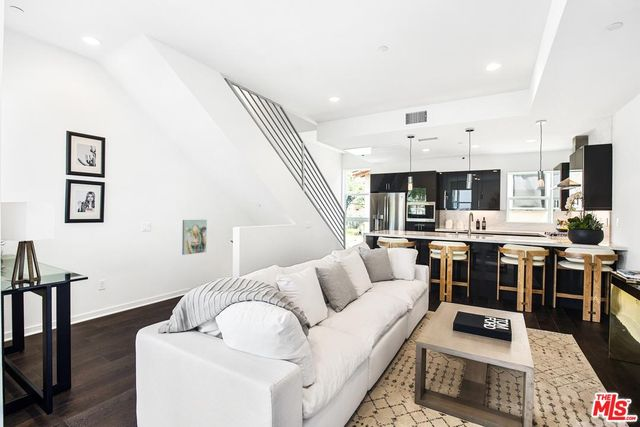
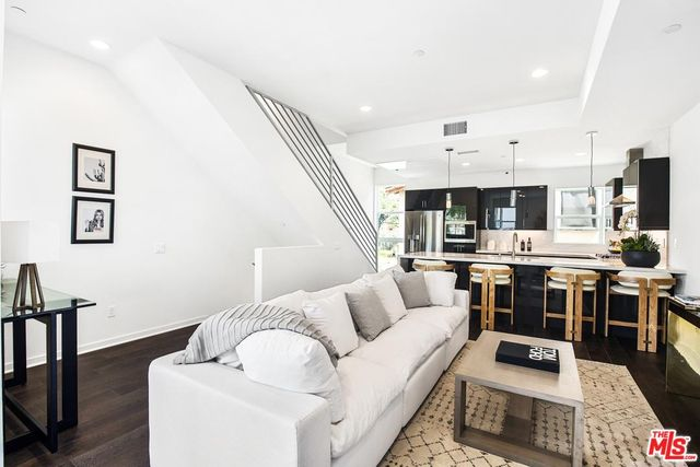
- wall art [181,219,208,256]
